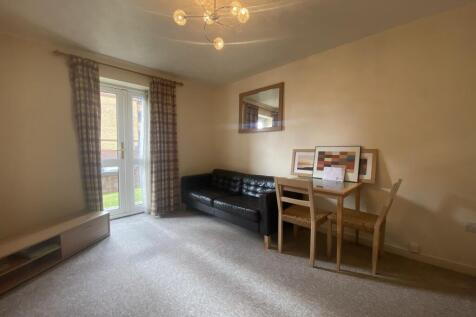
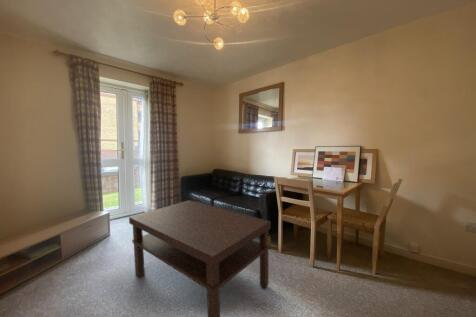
+ coffee table [128,199,272,317]
